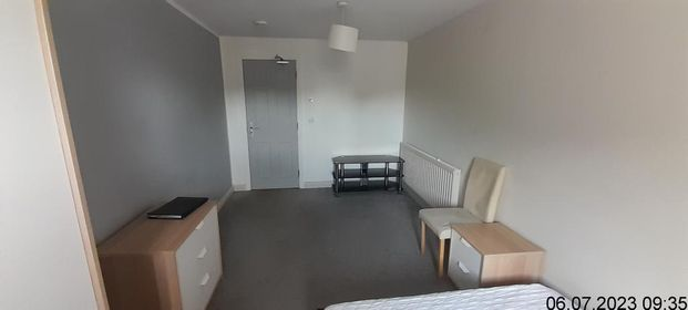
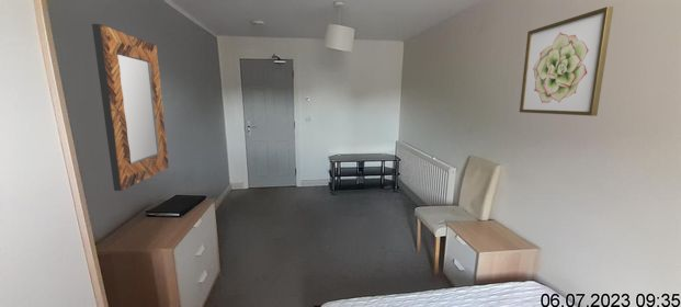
+ home mirror [91,23,169,192]
+ wall art [519,5,614,117]
